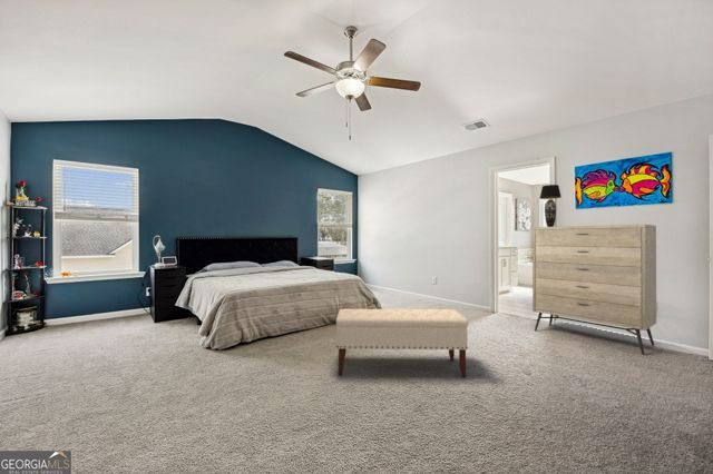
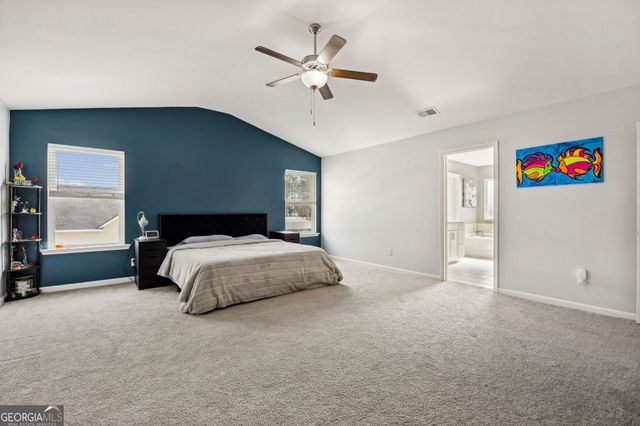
- table lamp [539,184,563,227]
- bench [335,308,469,378]
- dresser [531,224,657,355]
